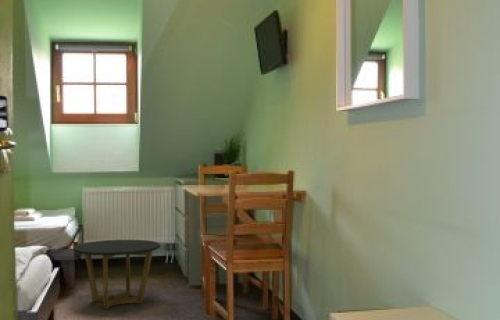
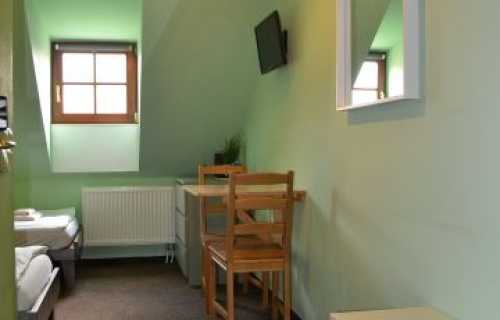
- side table [72,239,161,310]
